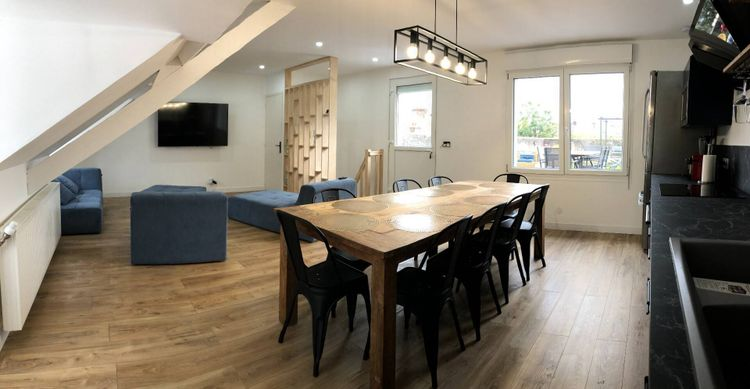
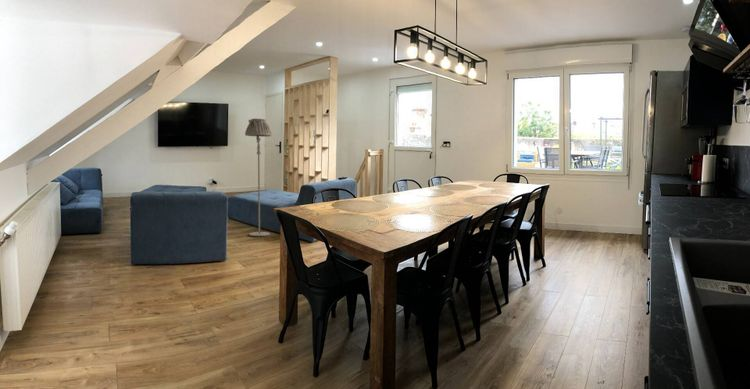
+ floor lamp [244,118,273,237]
